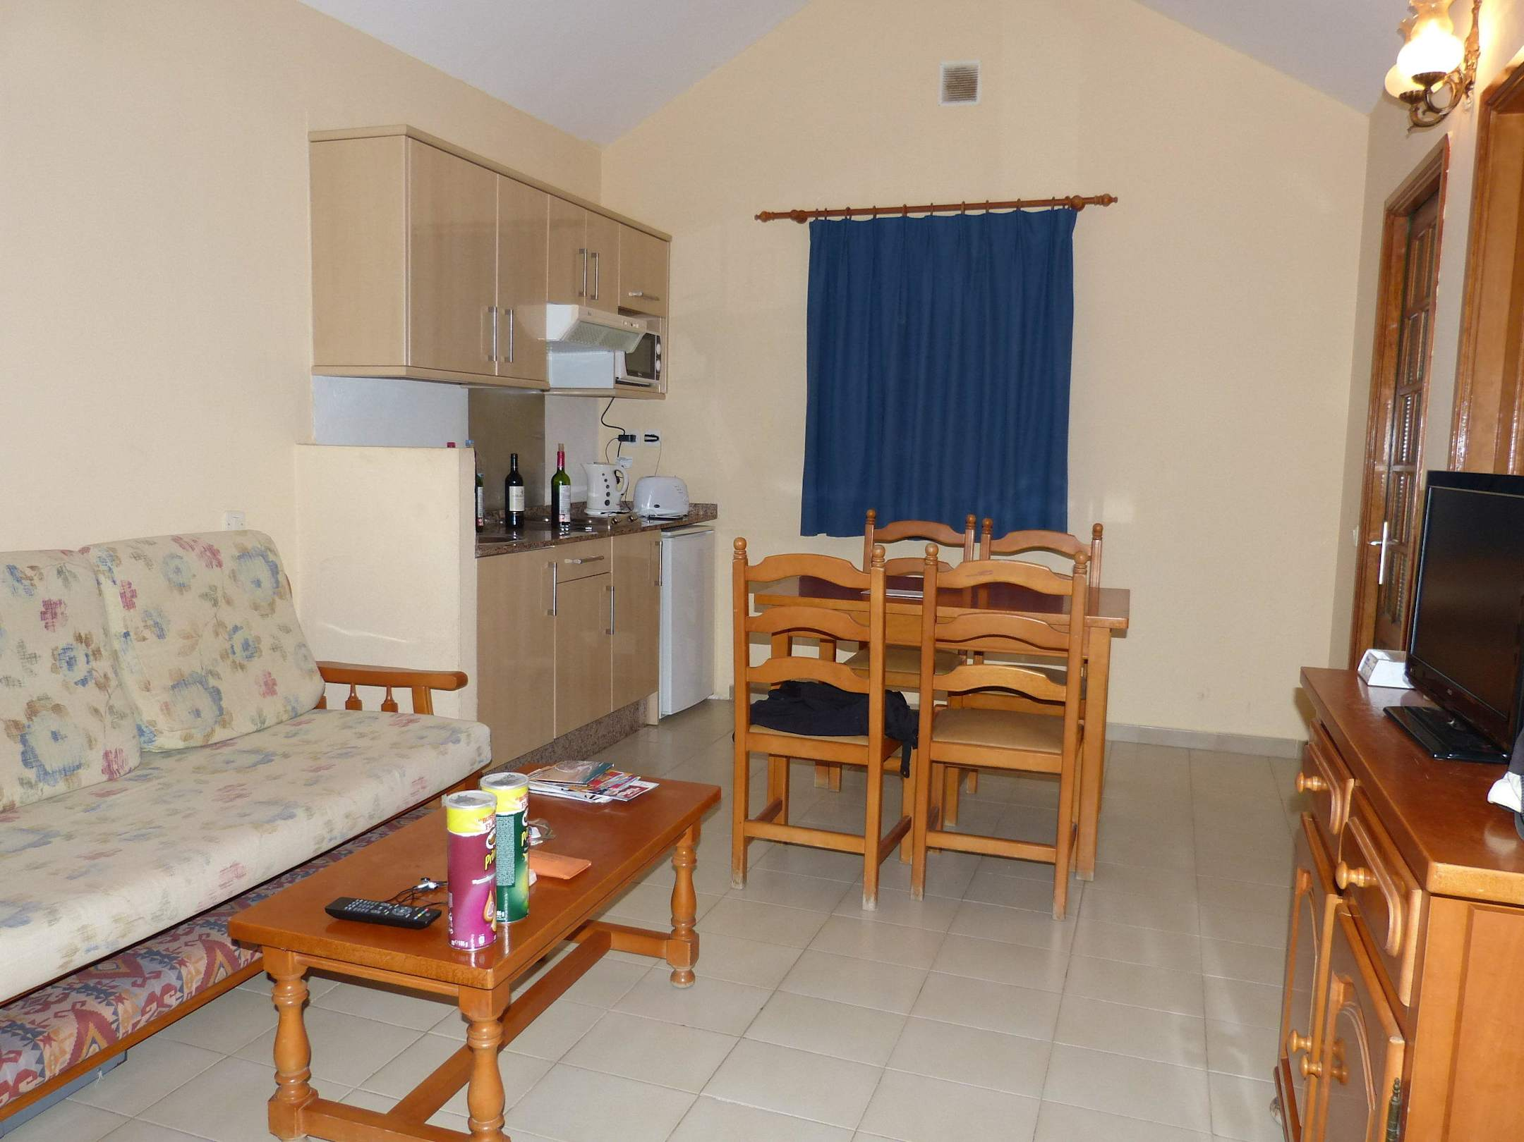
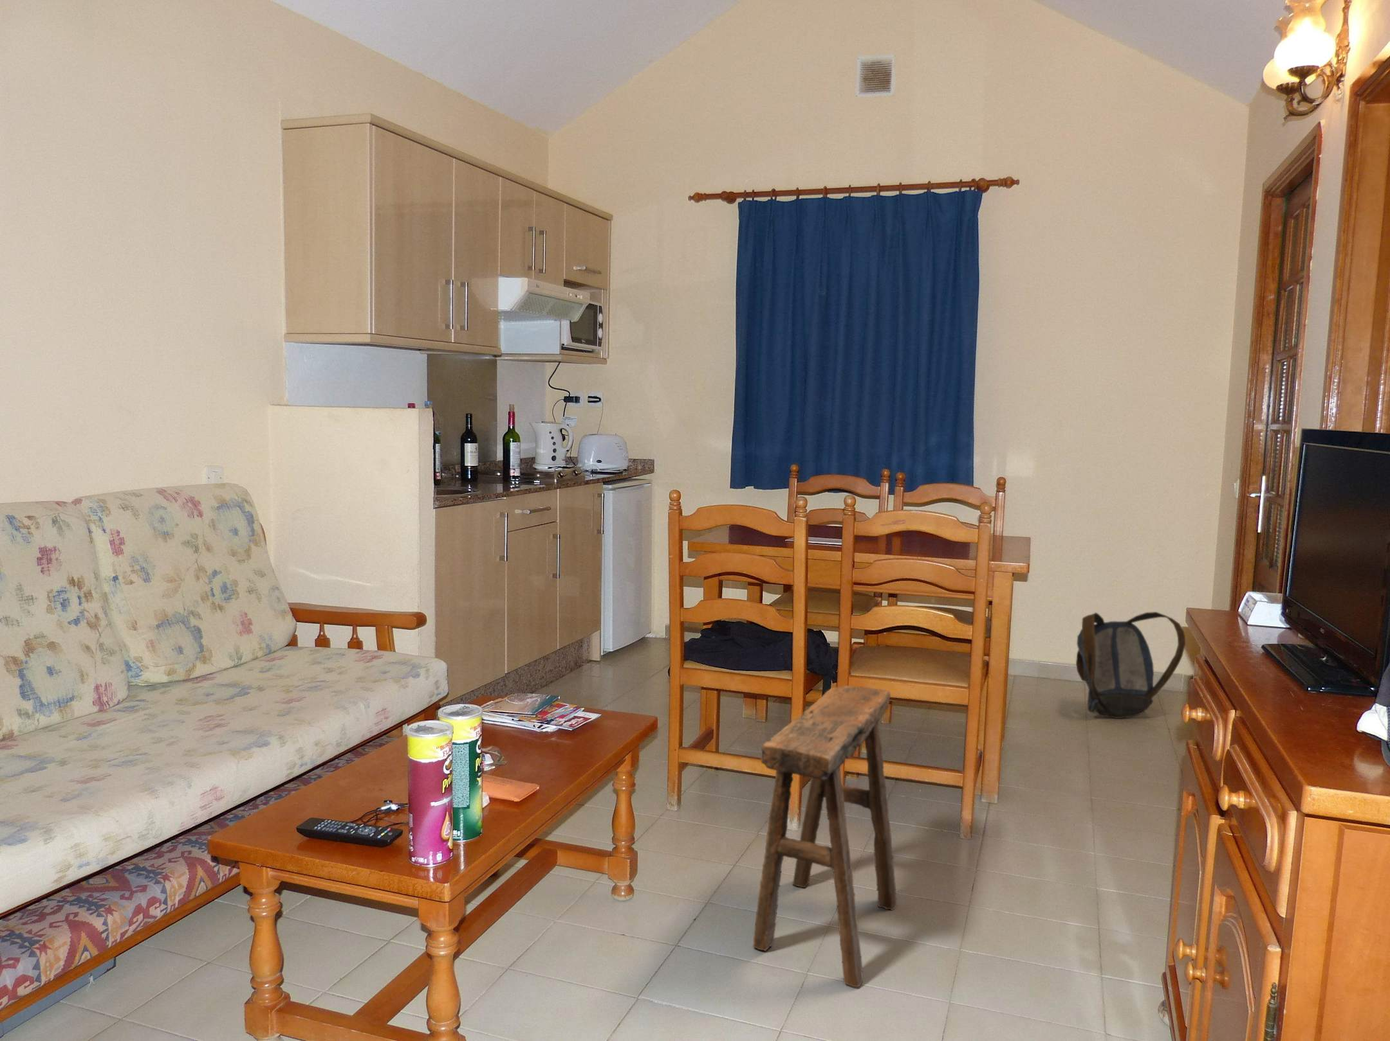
+ backpack [1075,611,1186,720]
+ stool [752,685,897,989]
